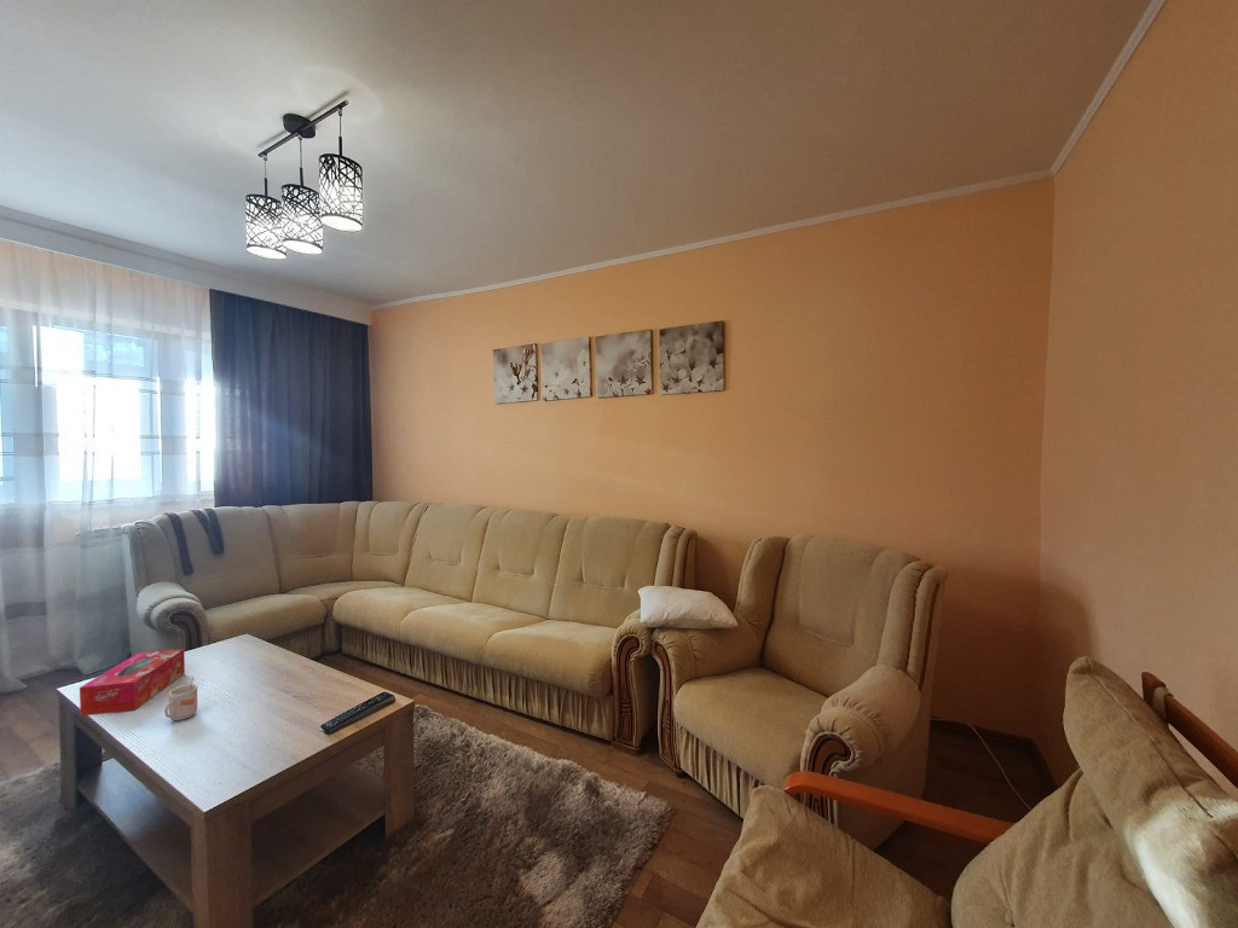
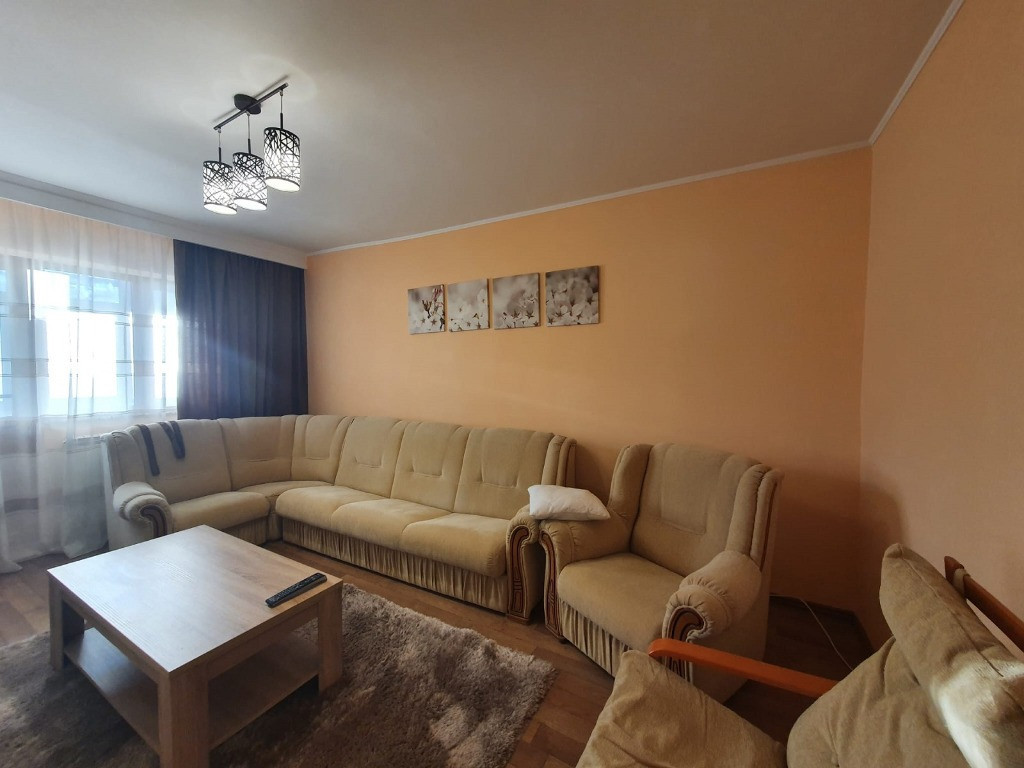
- tissue box [79,648,186,717]
- mug [163,675,198,721]
